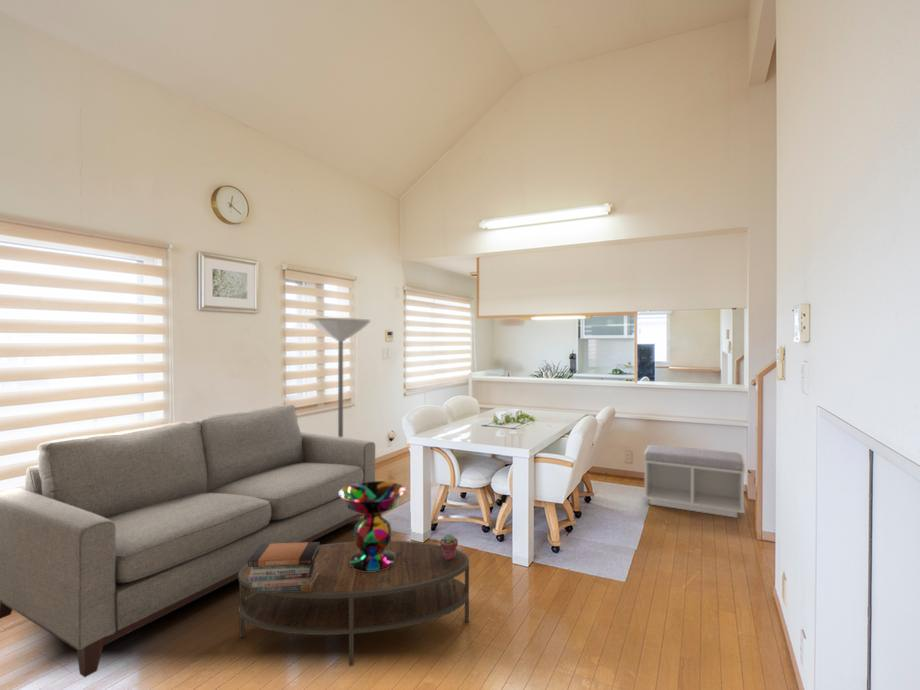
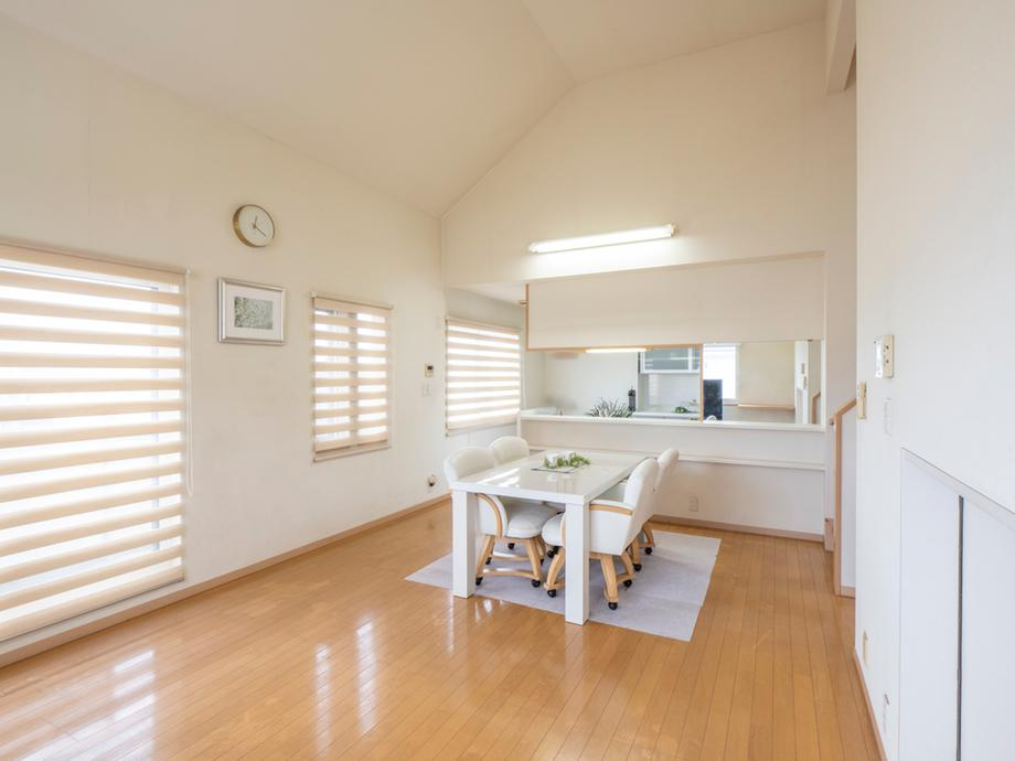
- decorative bowl [339,480,407,572]
- bench [642,444,746,519]
- sofa [0,404,376,678]
- book stack [248,541,321,593]
- floor lamp [308,317,372,438]
- potted succulent [439,533,459,560]
- coffee table [238,540,470,667]
